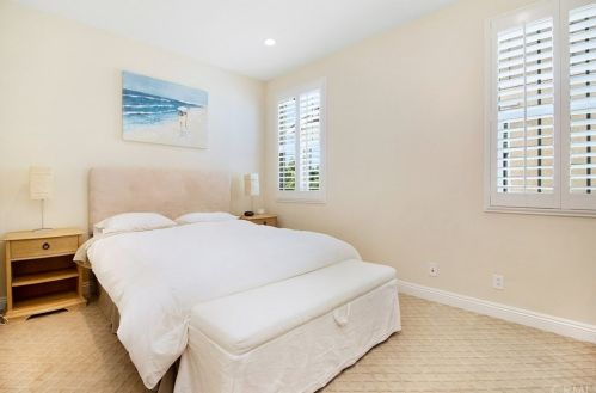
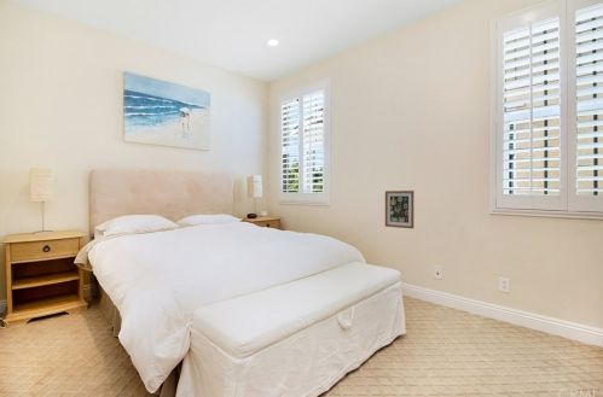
+ wall art [384,189,414,229]
